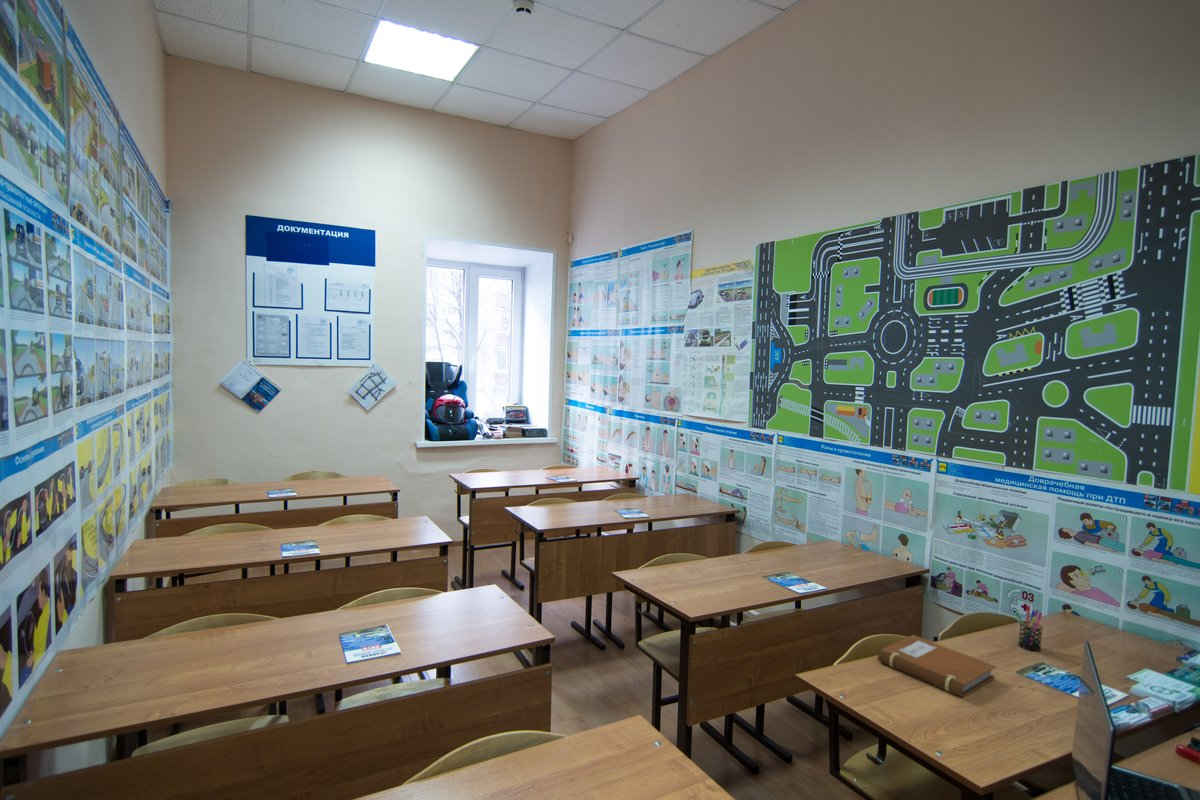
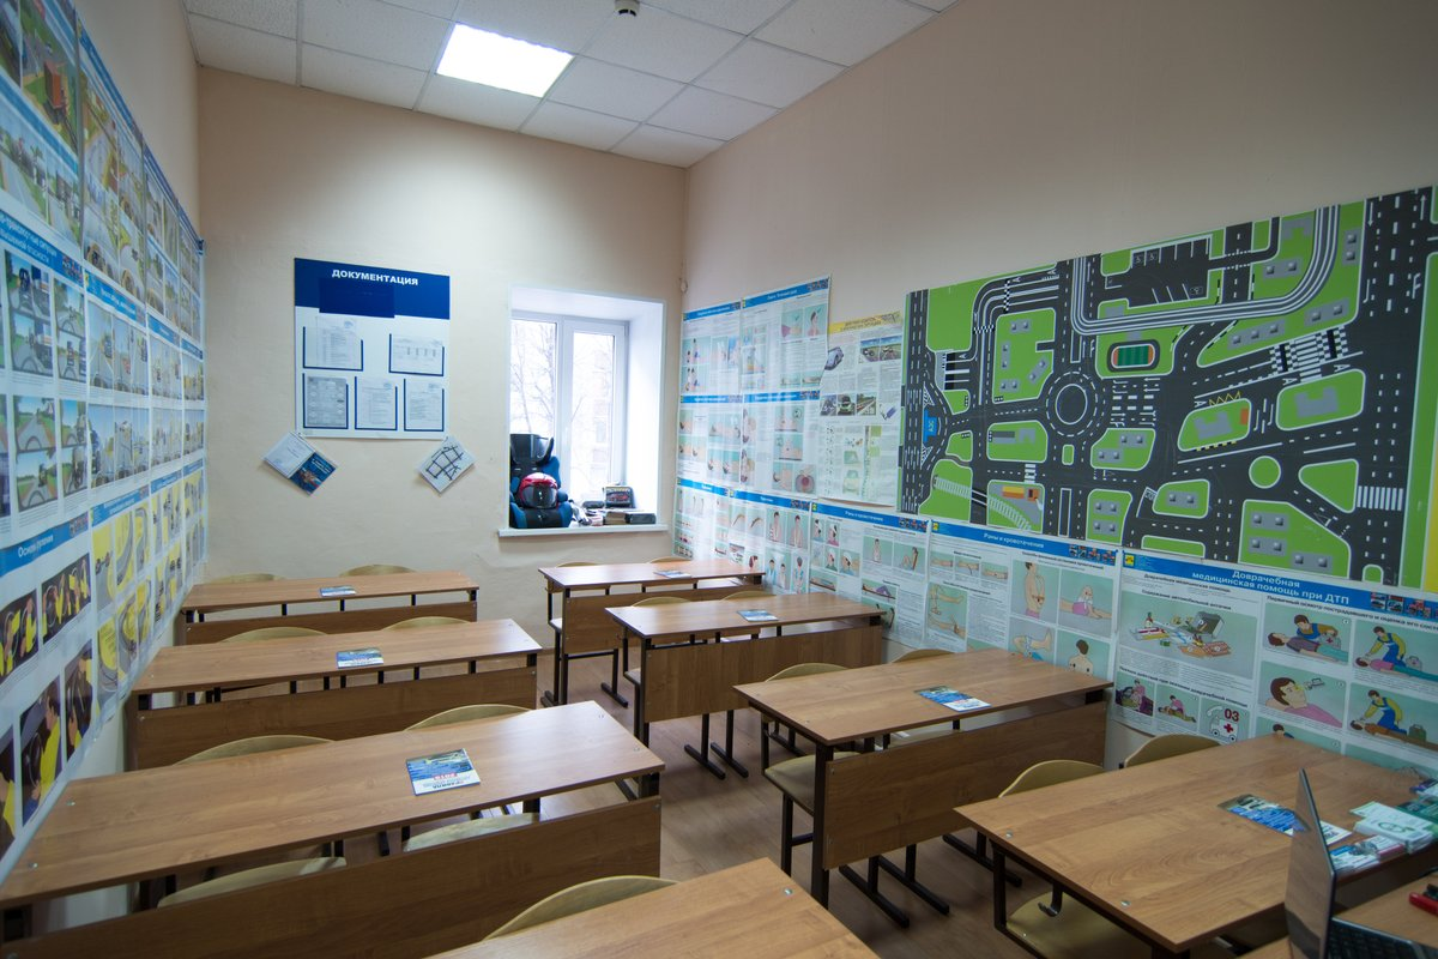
- notebook [877,634,997,698]
- pen holder [1014,604,1044,652]
